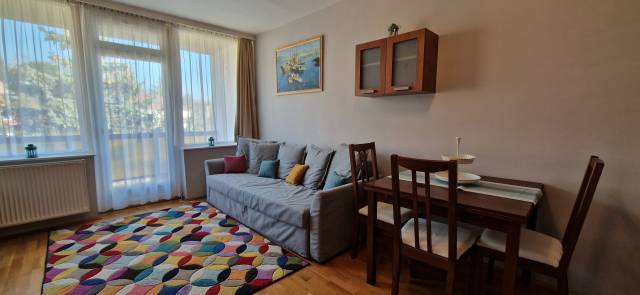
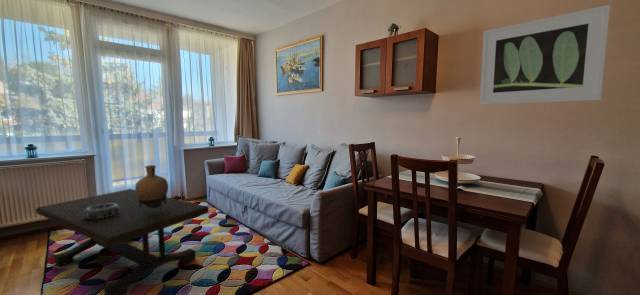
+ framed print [479,4,611,106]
+ decorative bowl [84,203,119,219]
+ vase [134,164,169,210]
+ coffee table [35,188,210,295]
